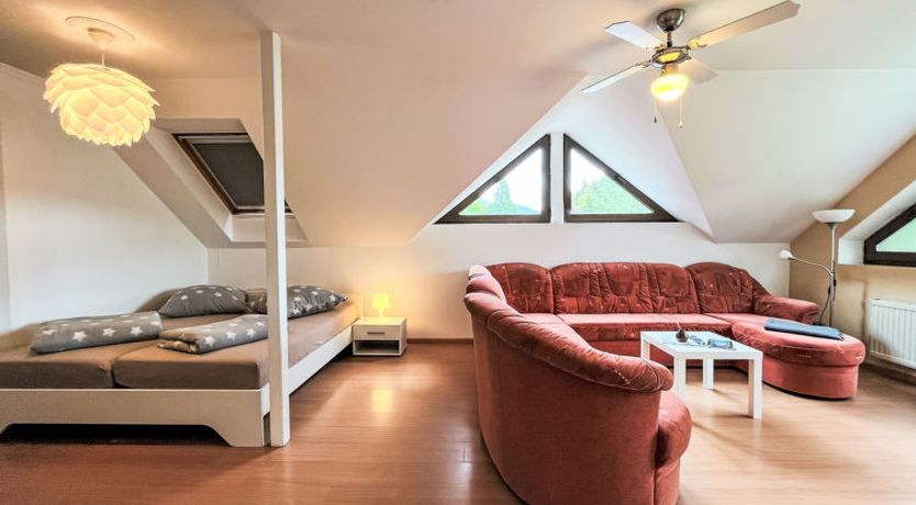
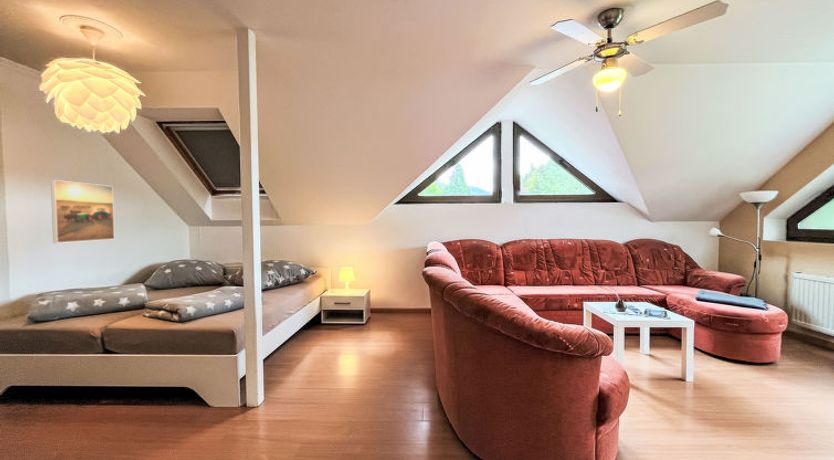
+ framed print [50,179,115,244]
